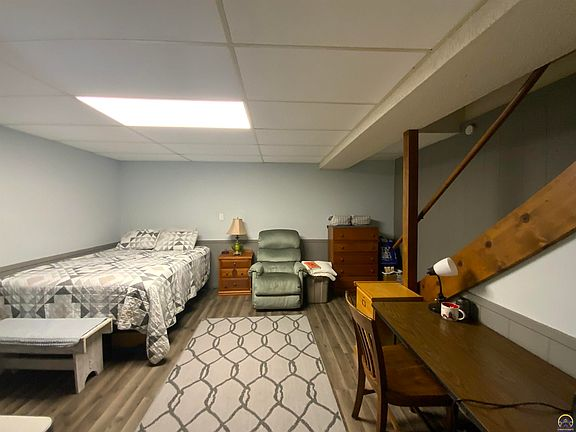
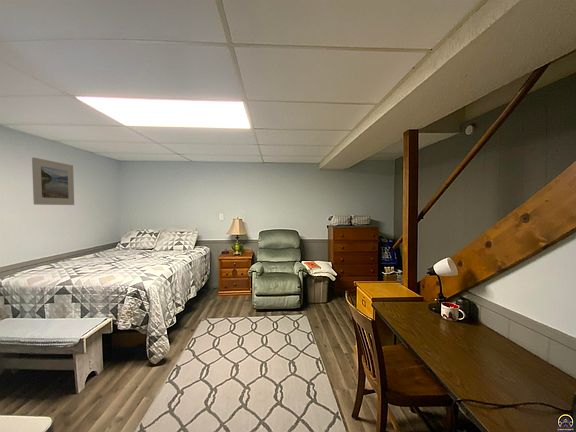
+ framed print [31,157,75,206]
